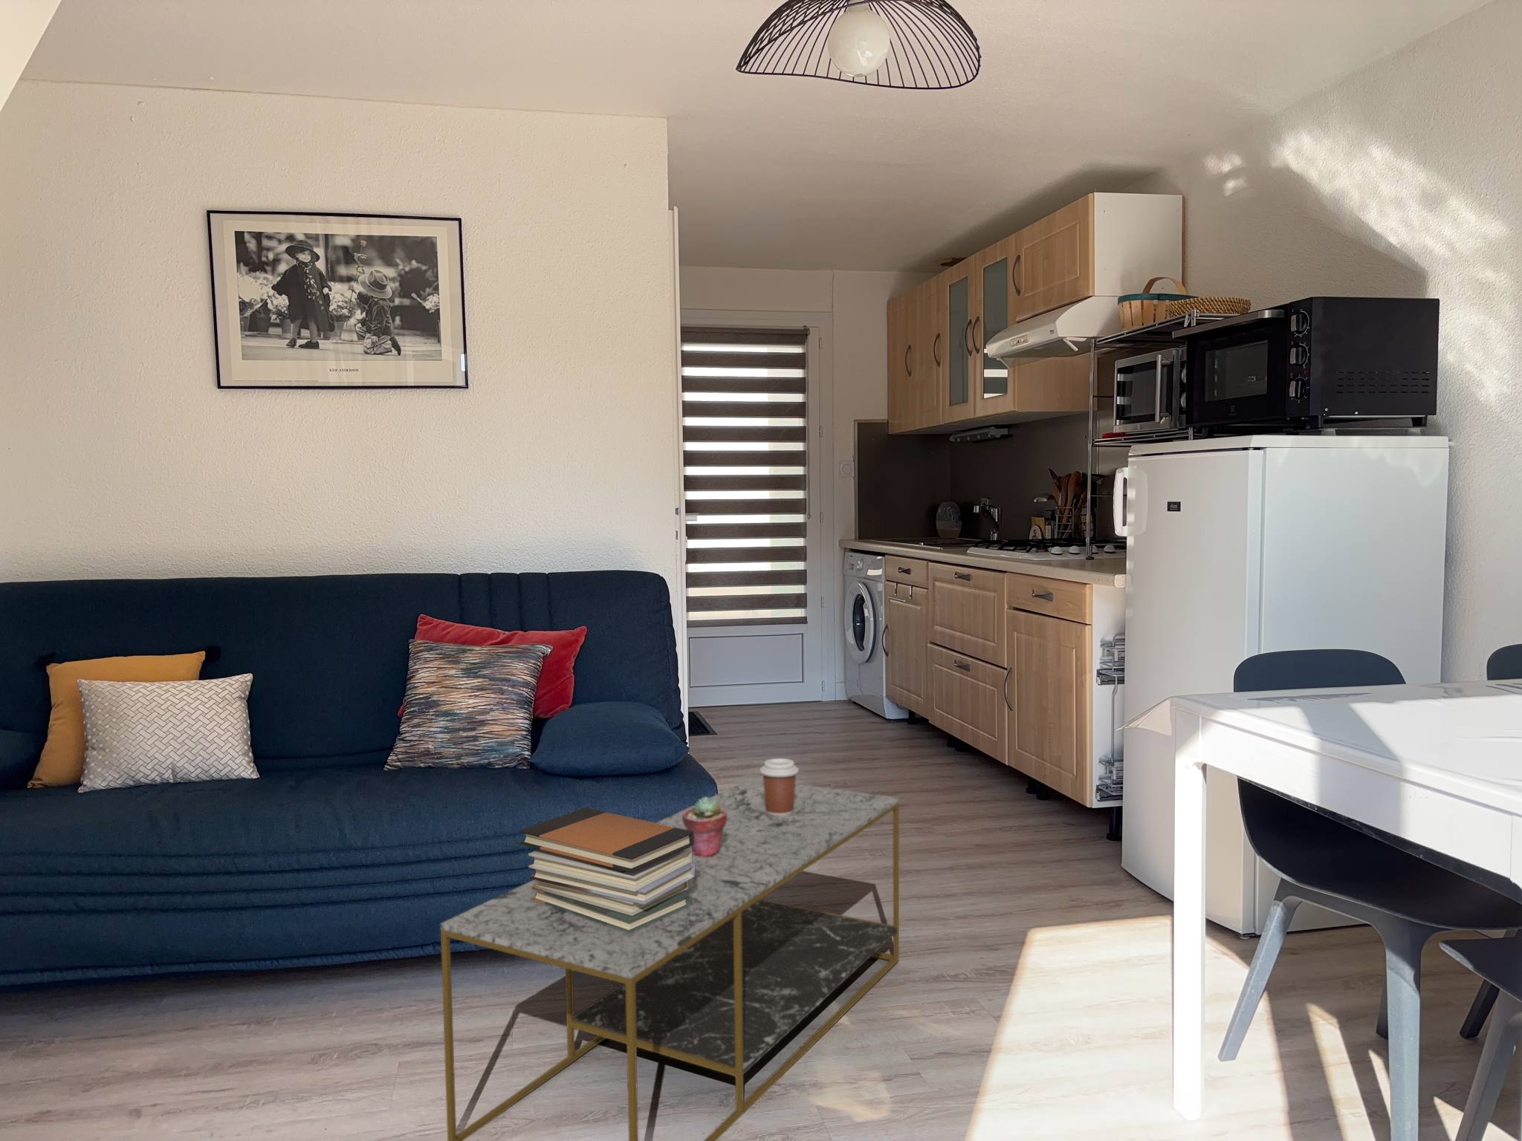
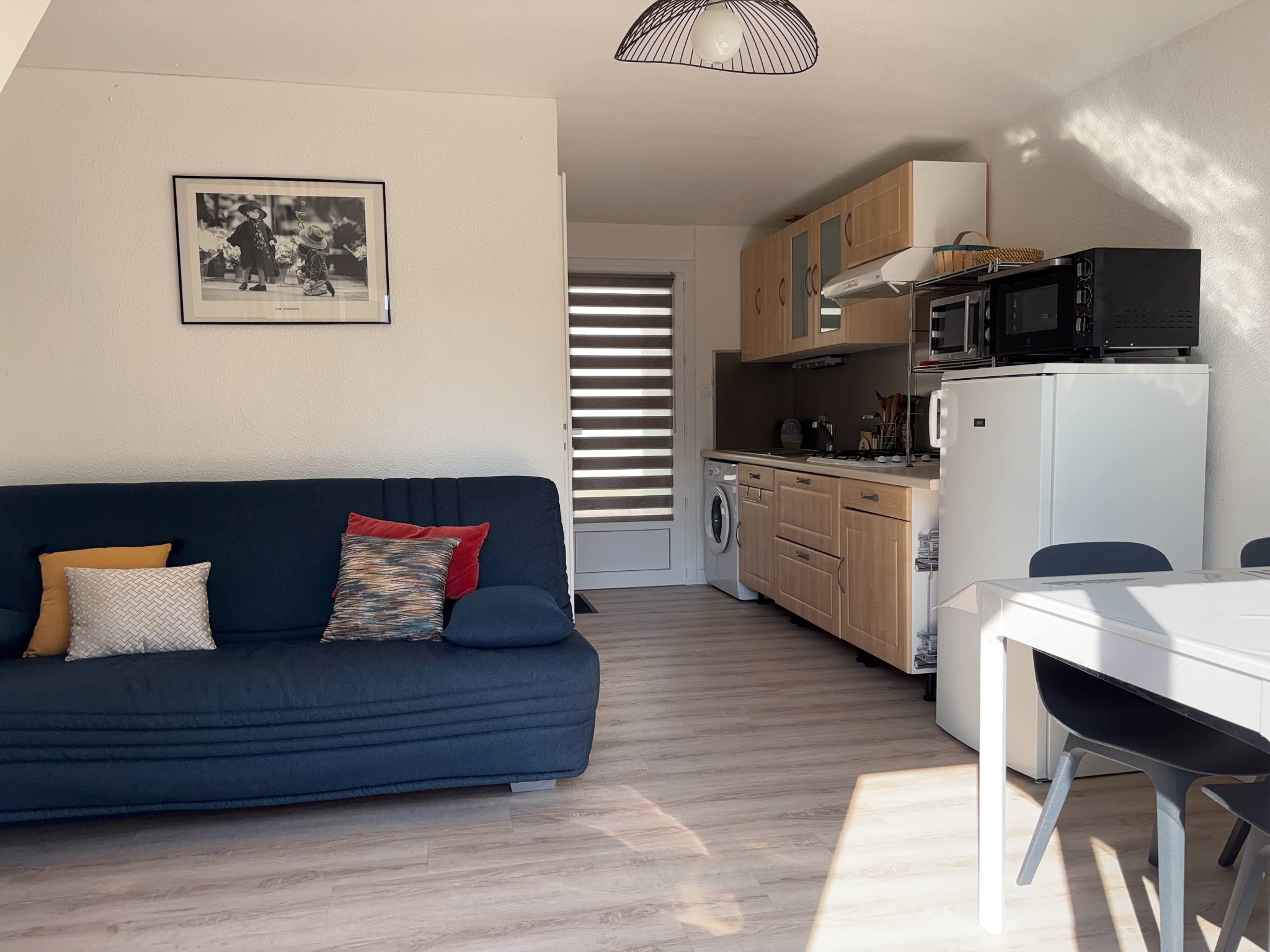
- coffee cup [760,757,799,816]
- book stack [519,807,695,934]
- coffee table [439,777,900,1141]
- potted succulent [682,796,726,857]
